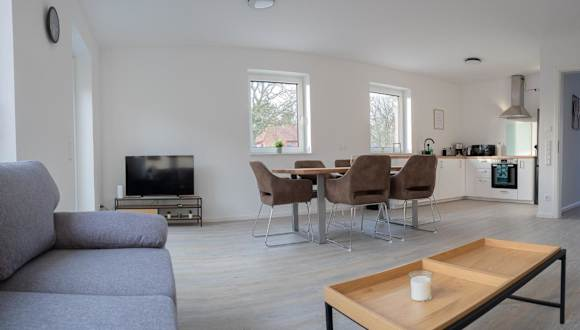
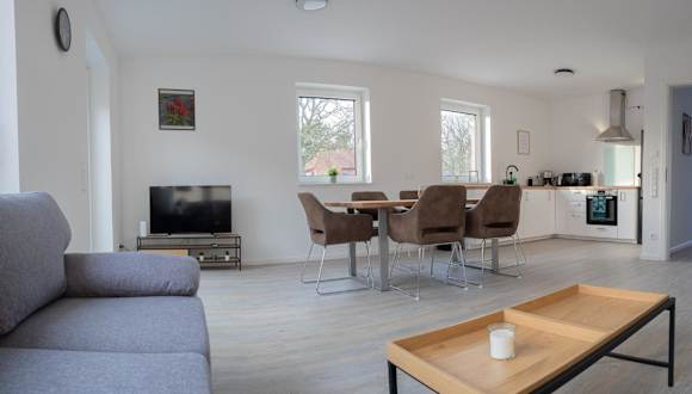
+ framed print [157,87,197,131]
